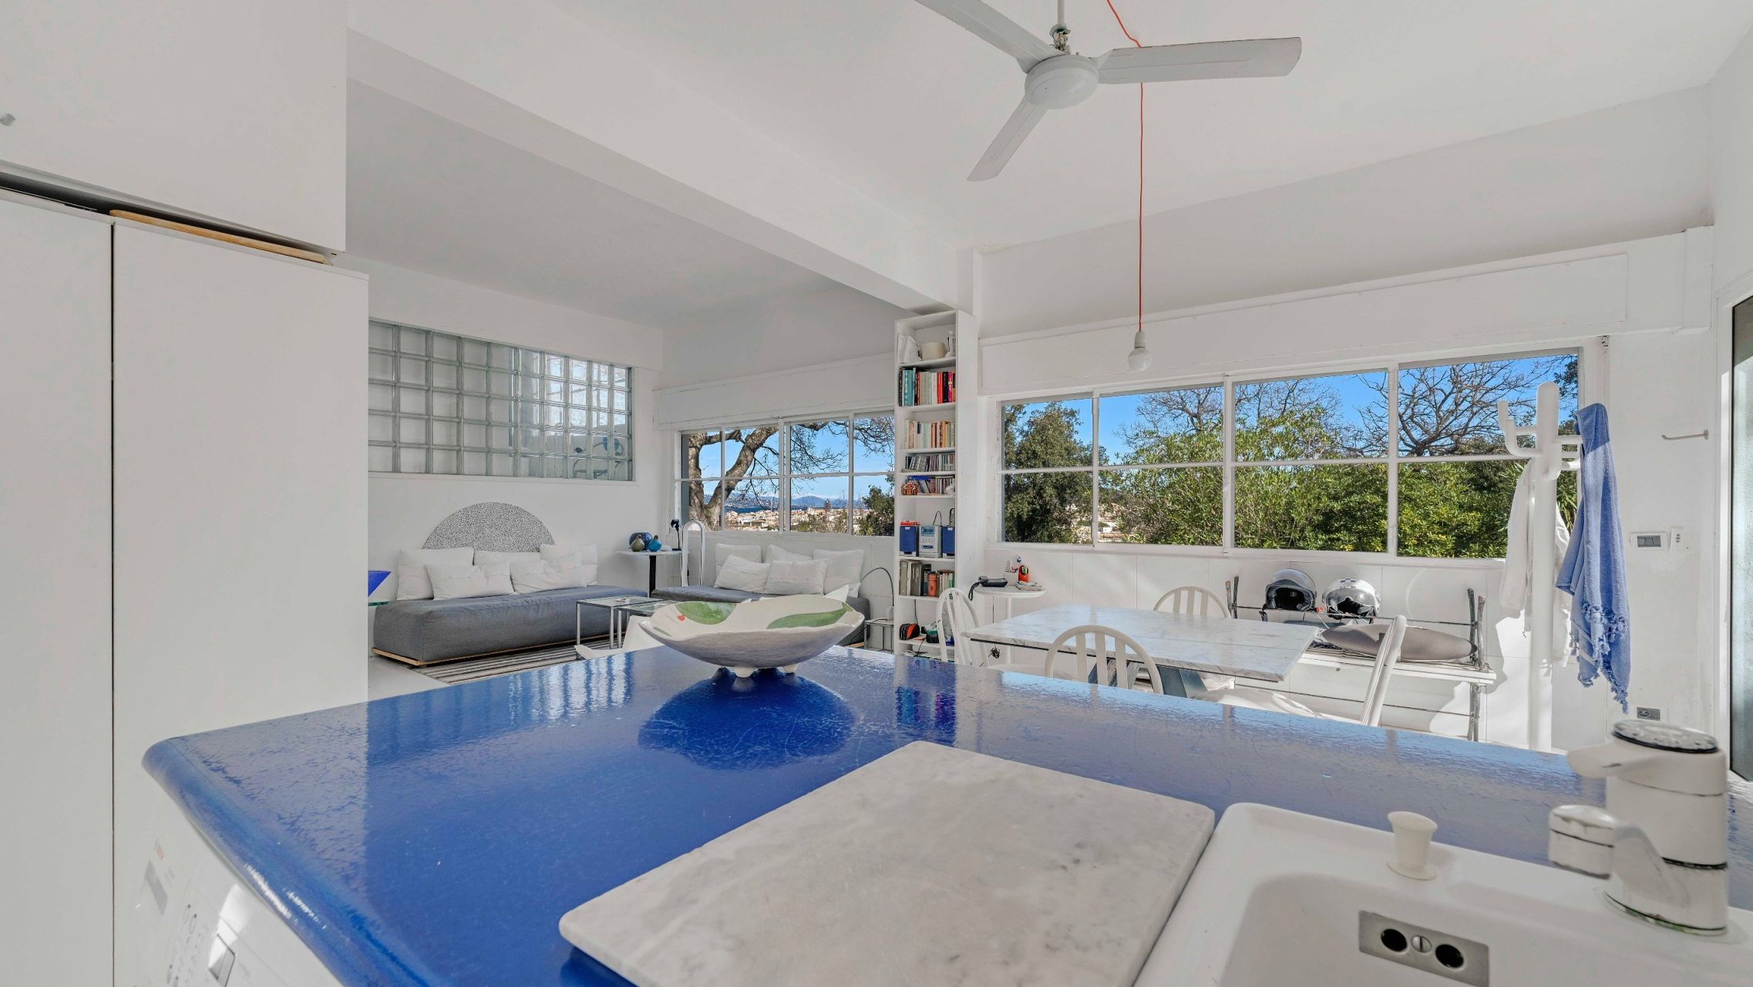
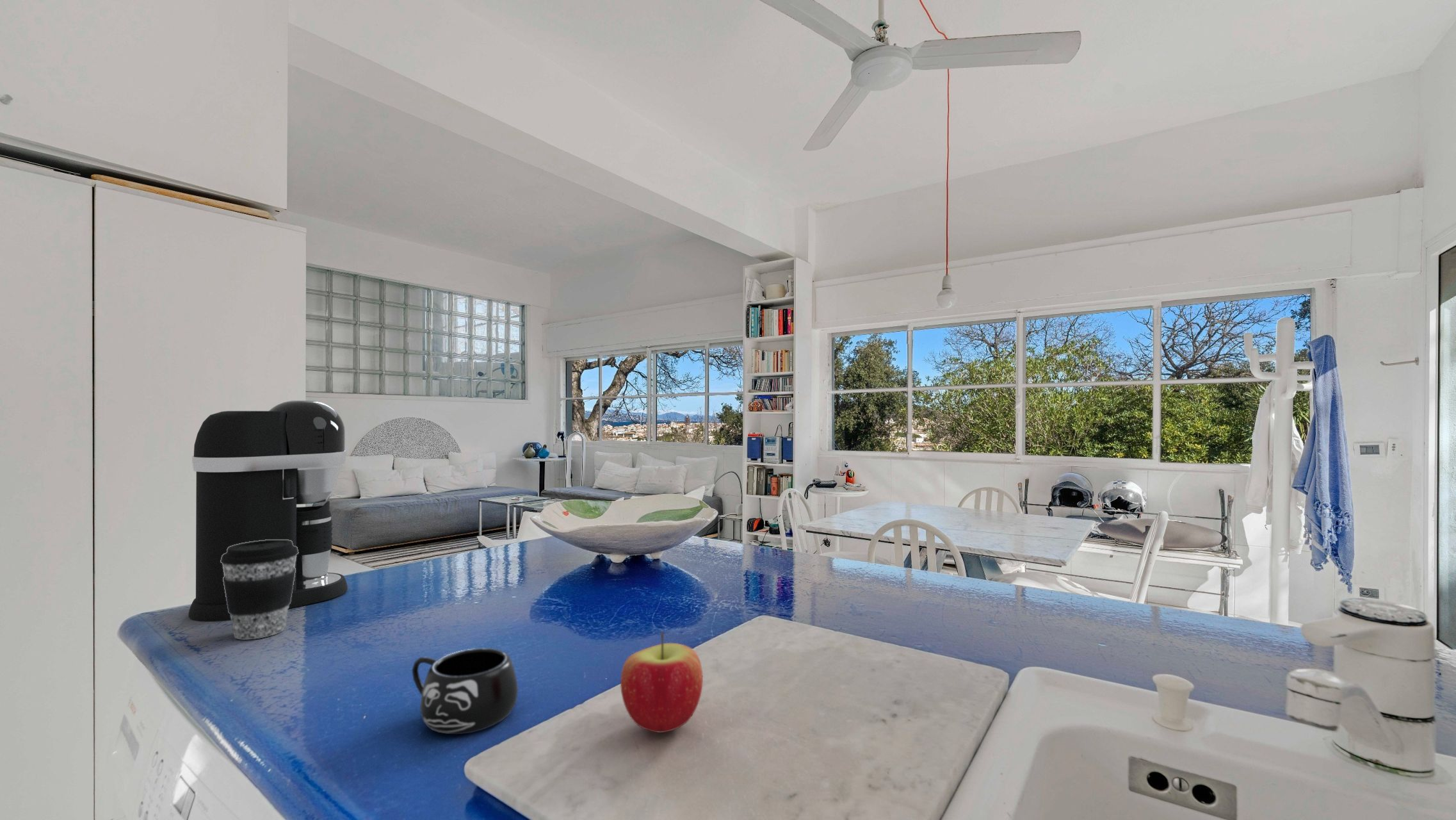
+ mug [411,648,519,735]
+ coffee maker [188,400,348,622]
+ coffee cup [220,539,299,640]
+ apple [620,632,704,734]
